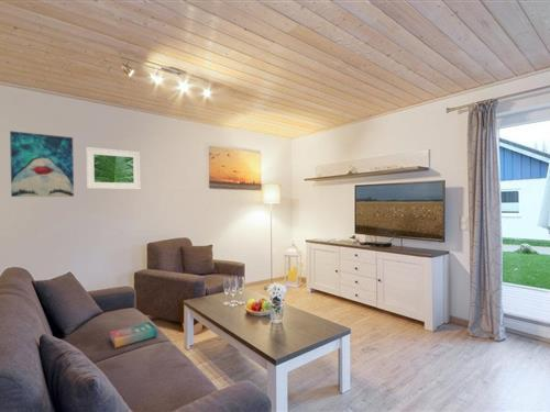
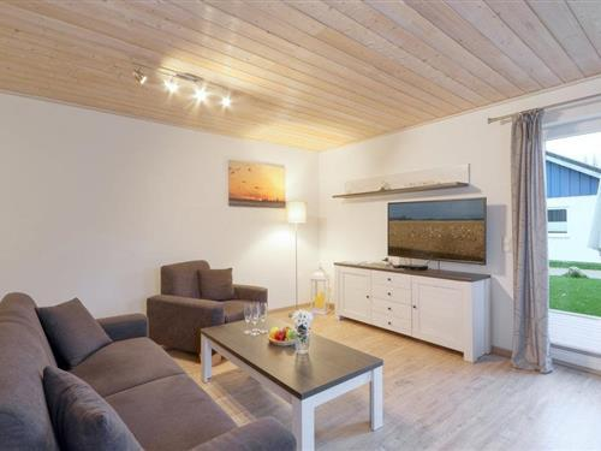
- wall art [9,130,75,198]
- book [109,321,158,349]
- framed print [85,146,142,190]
